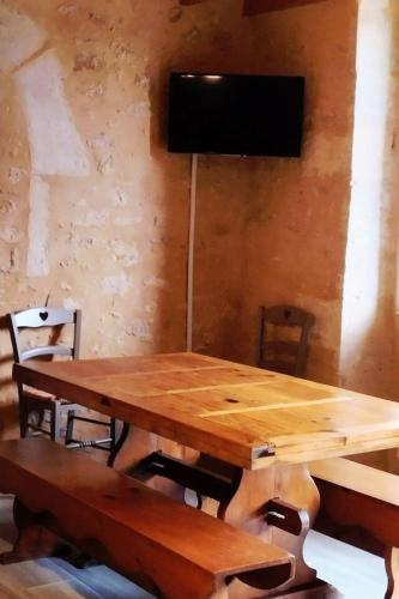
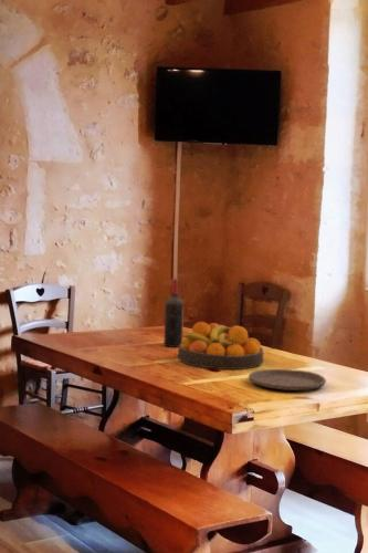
+ plate [248,368,327,392]
+ wine bottle [162,278,185,348]
+ fruit bowl [177,321,264,371]
